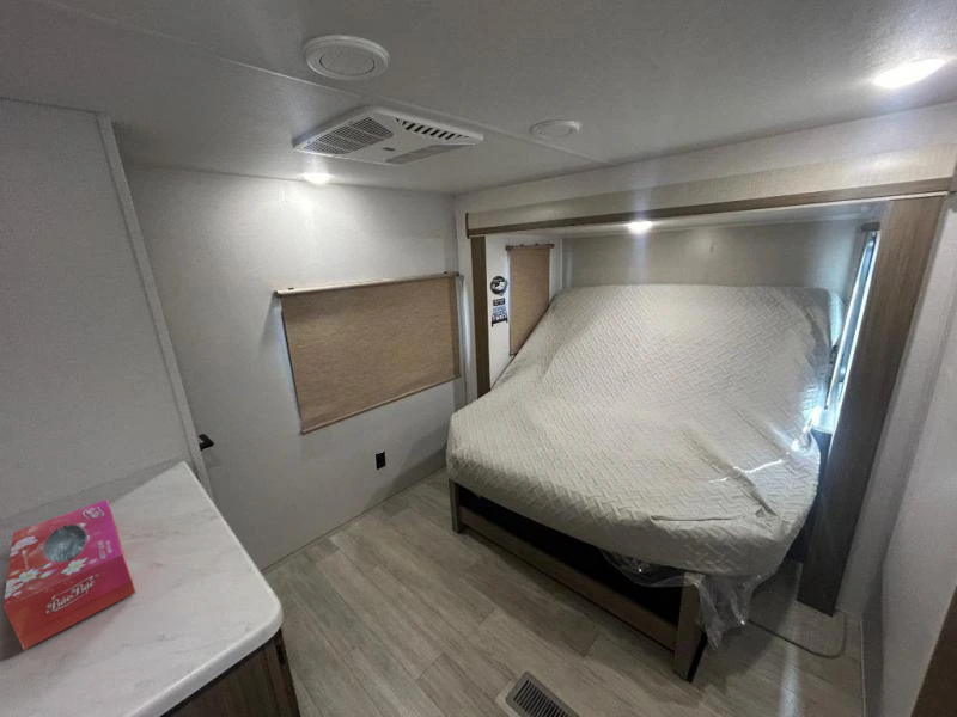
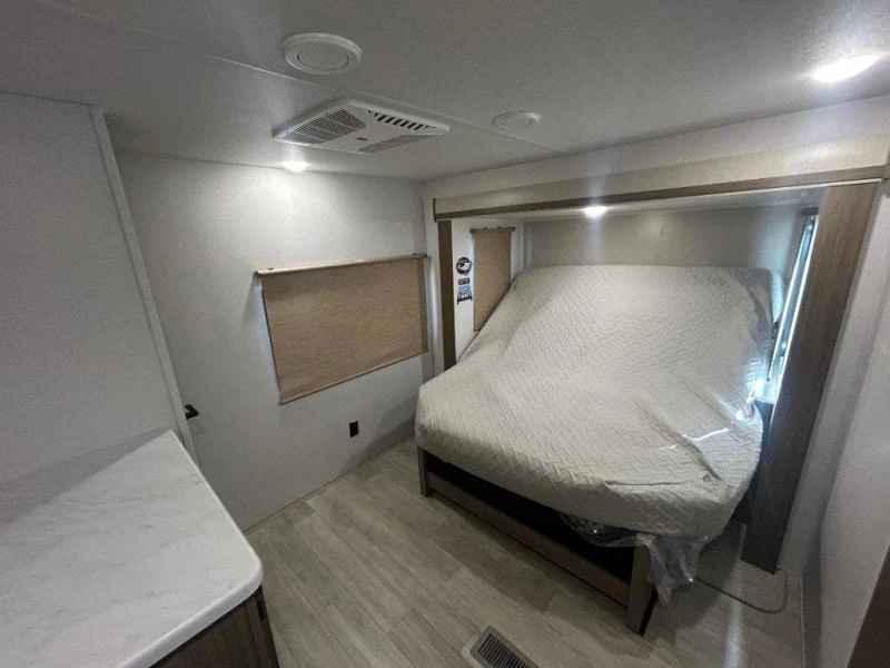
- tissue box [2,498,136,651]
